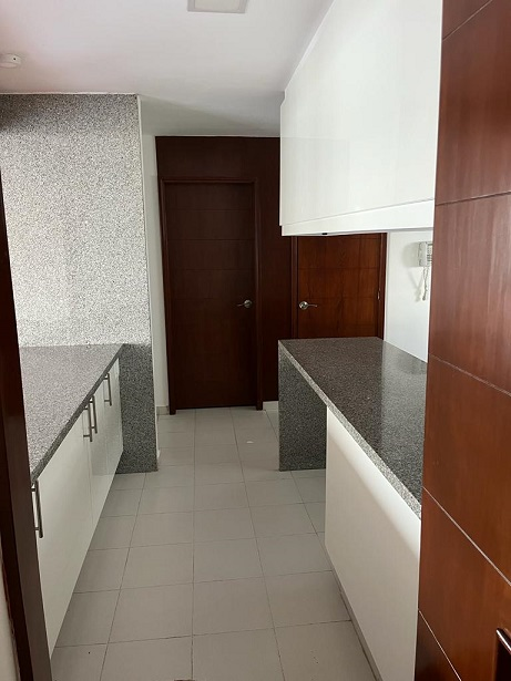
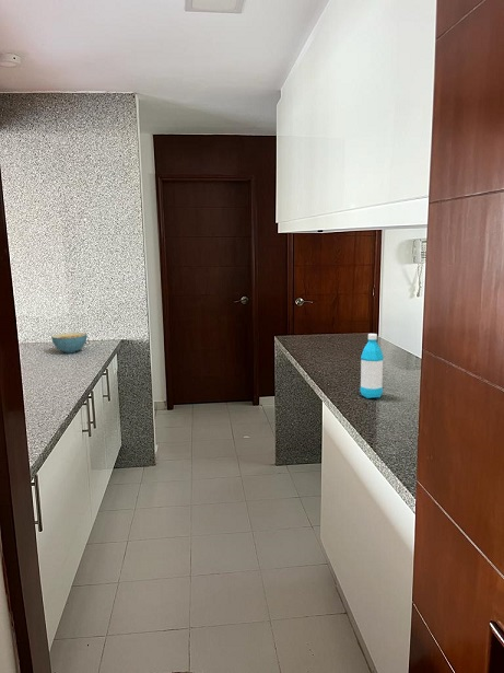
+ water bottle [359,333,385,399]
+ cereal bowl [50,332,89,353]
